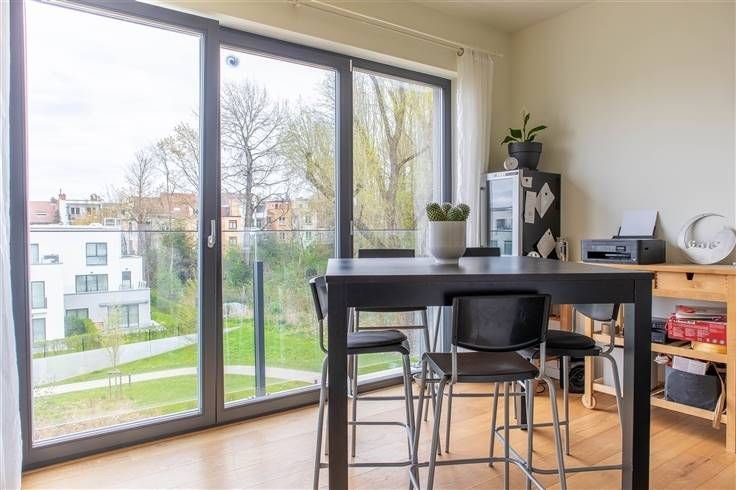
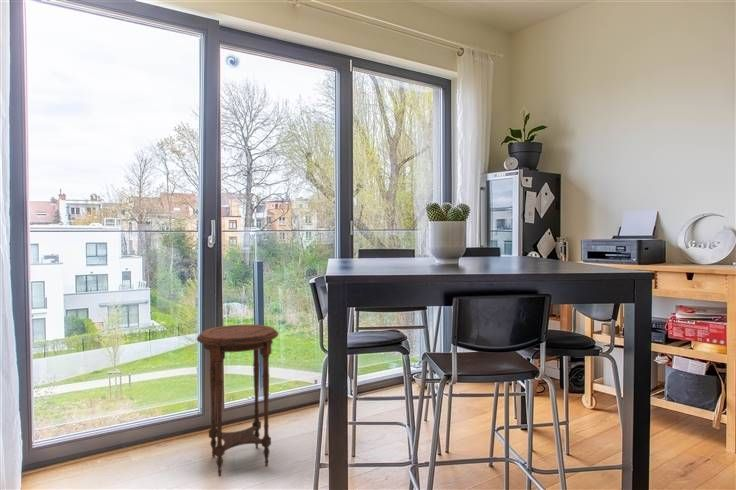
+ side table [196,323,279,477]
